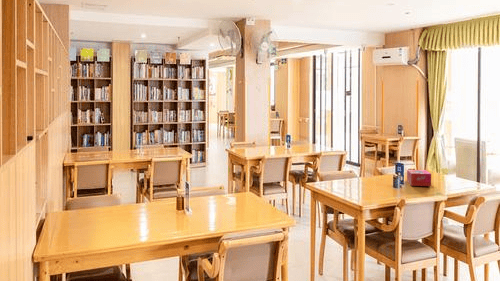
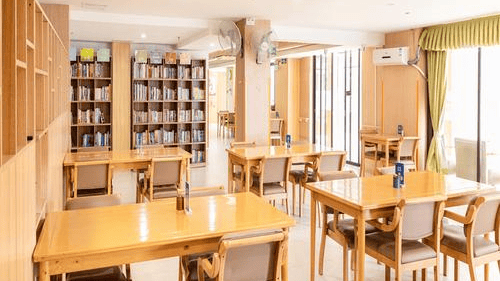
- tissue box [406,169,432,187]
